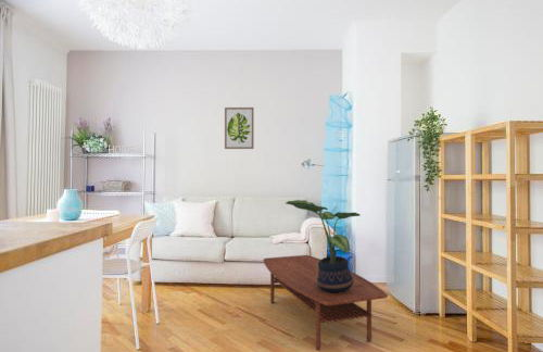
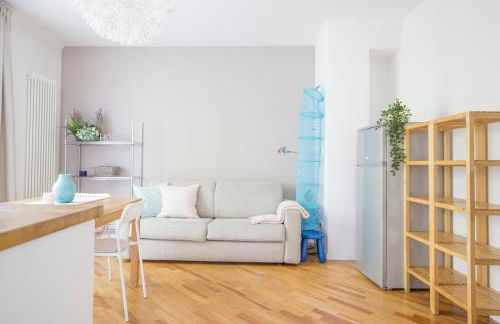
- coffee table [263,254,389,352]
- potted plant [285,199,361,293]
- wall art [224,106,255,150]
